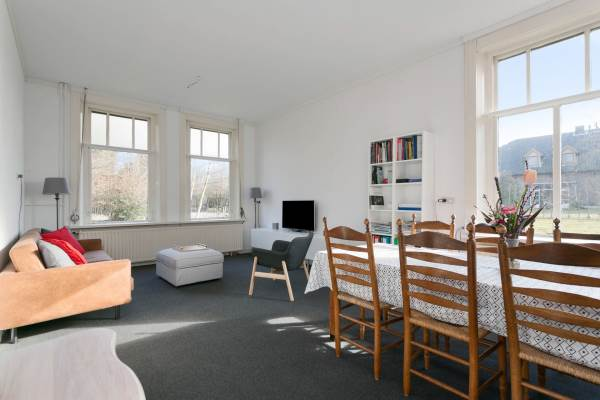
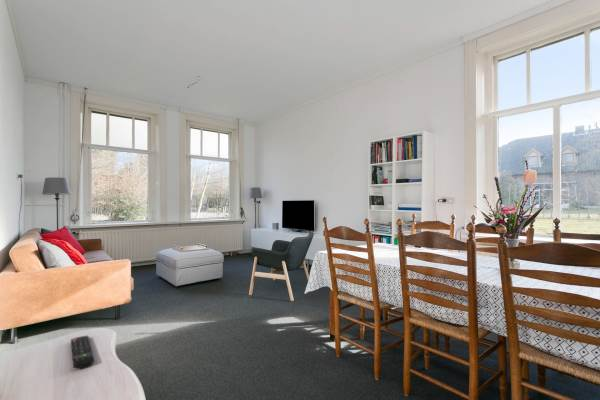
+ remote control [70,335,95,369]
